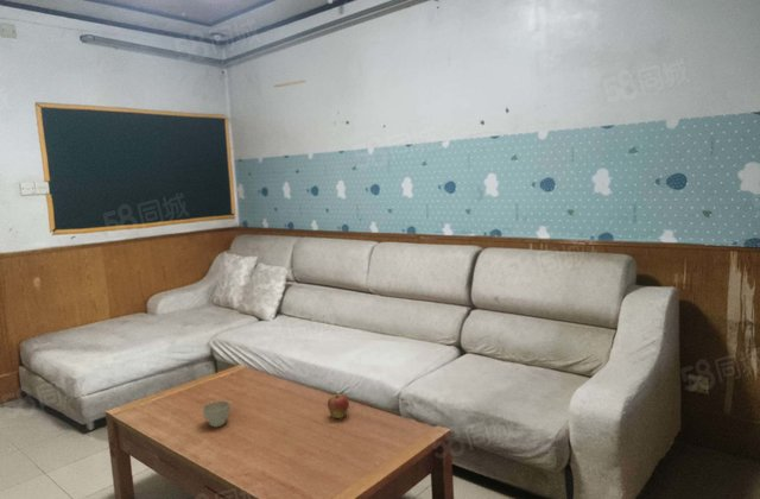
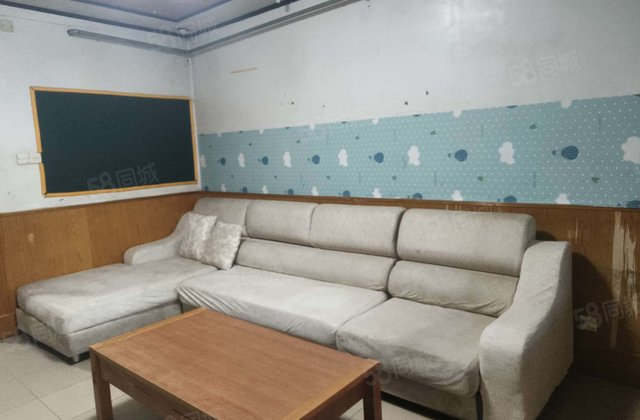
- flower pot [201,399,232,428]
- apple [327,392,350,419]
